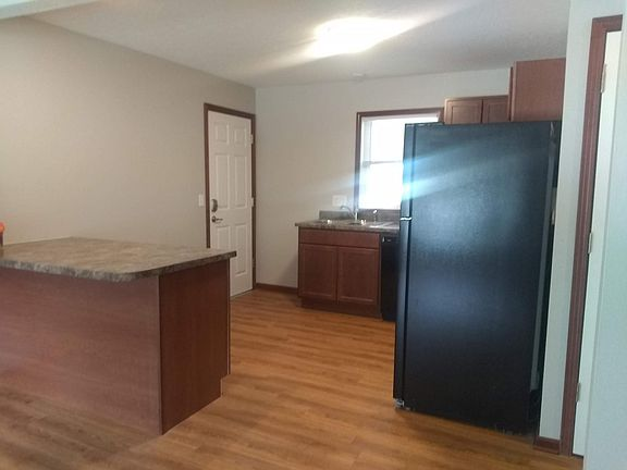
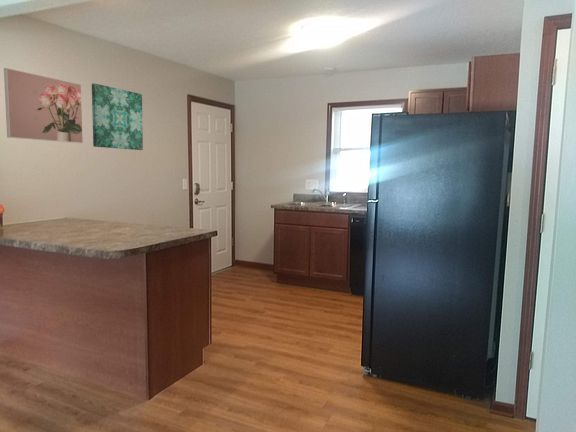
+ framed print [3,67,84,144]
+ wall art [91,83,144,151]
